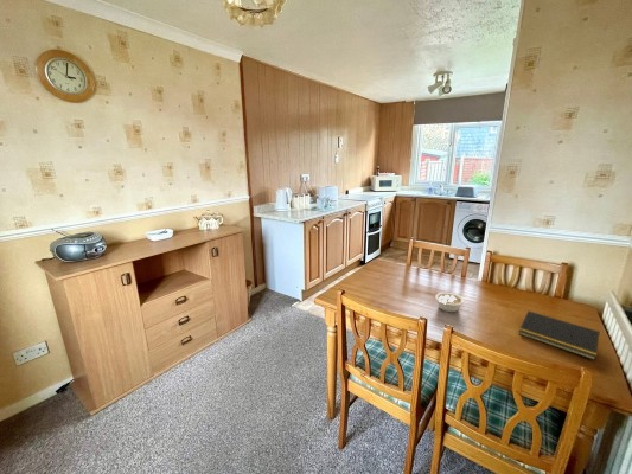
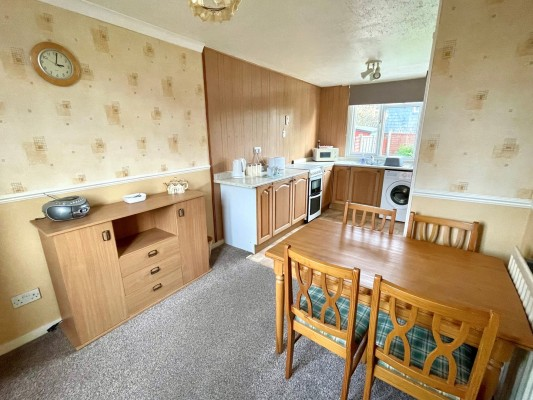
- legume [434,292,468,313]
- notepad [517,310,601,361]
